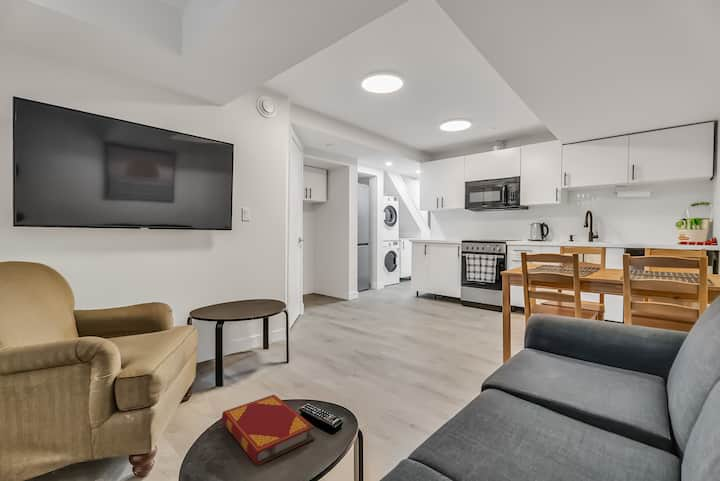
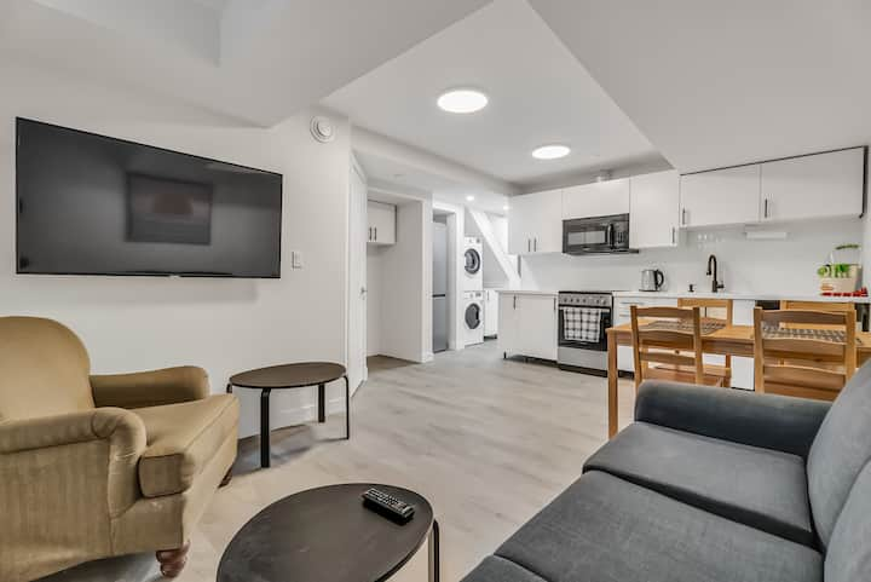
- hardback book [221,394,316,467]
